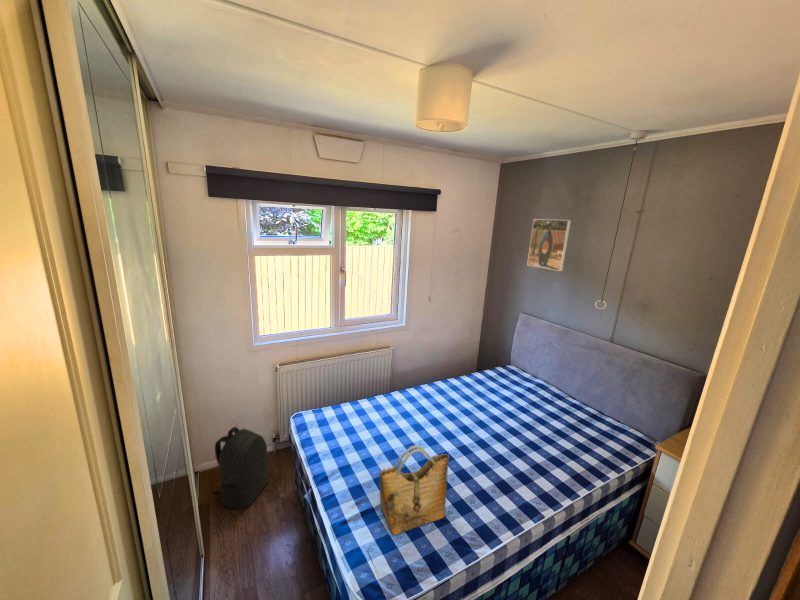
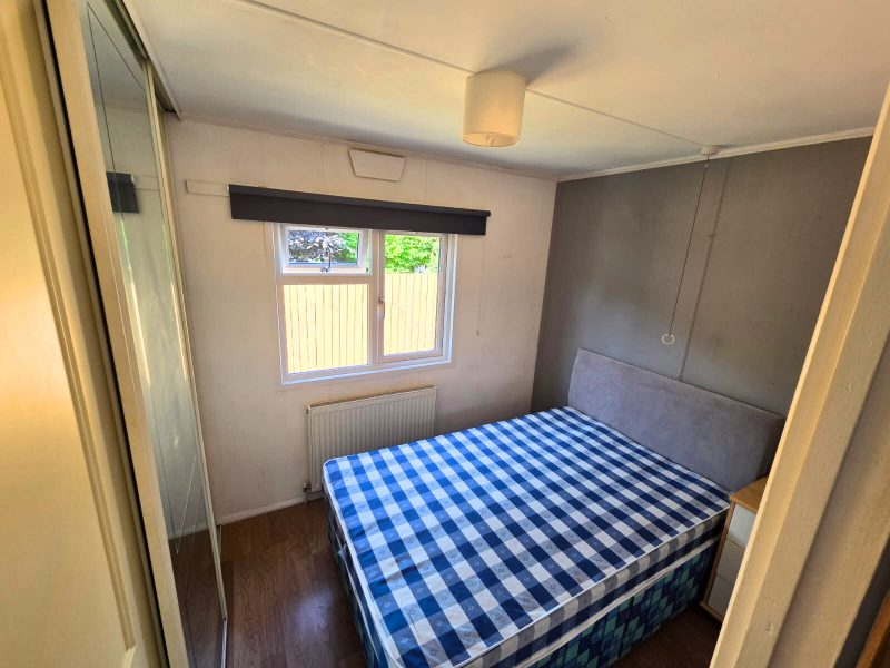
- backpack [212,426,270,510]
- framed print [526,218,572,272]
- grocery bag [379,444,450,536]
